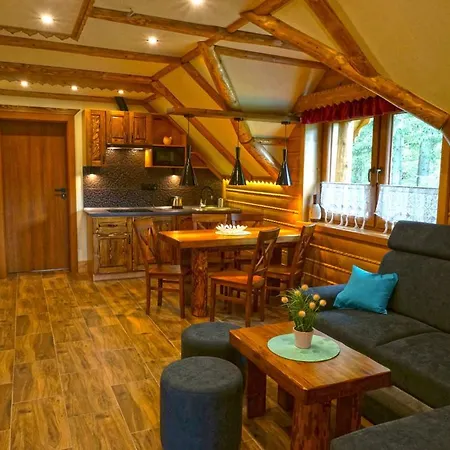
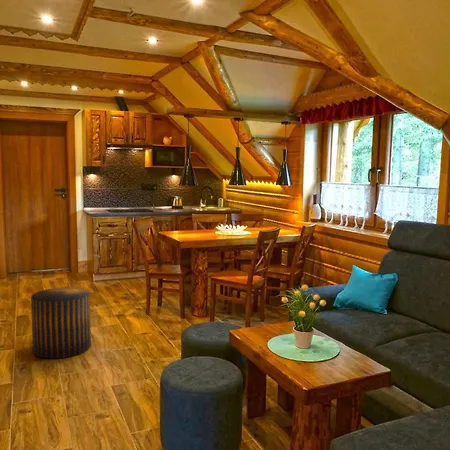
+ stool [30,286,92,360]
